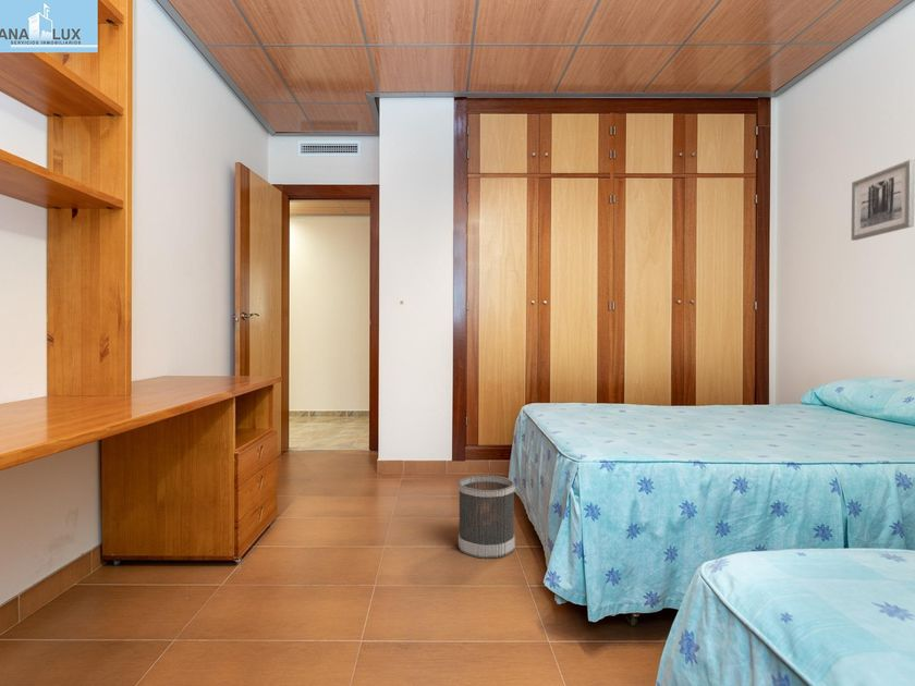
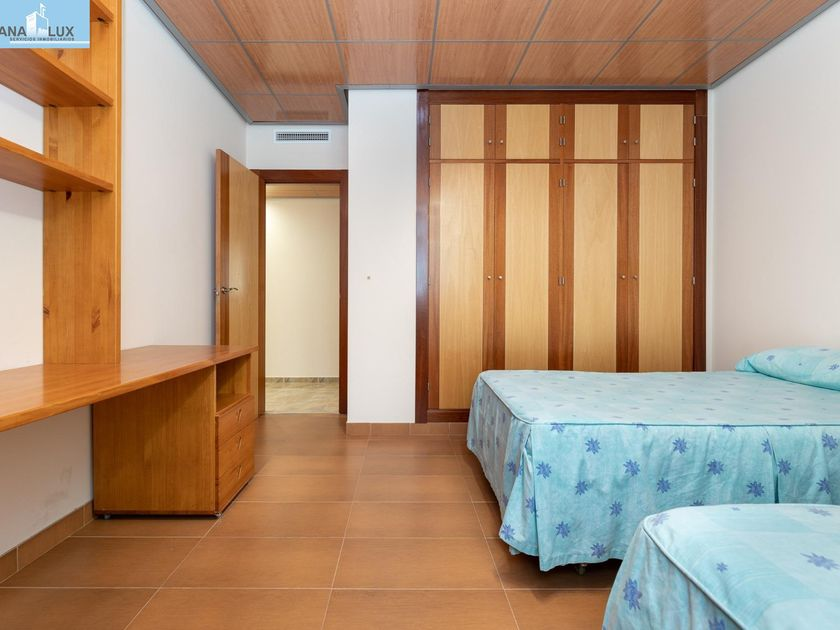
- wall art [851,158,915,242]
- wastebasket [457,475,516,560]
